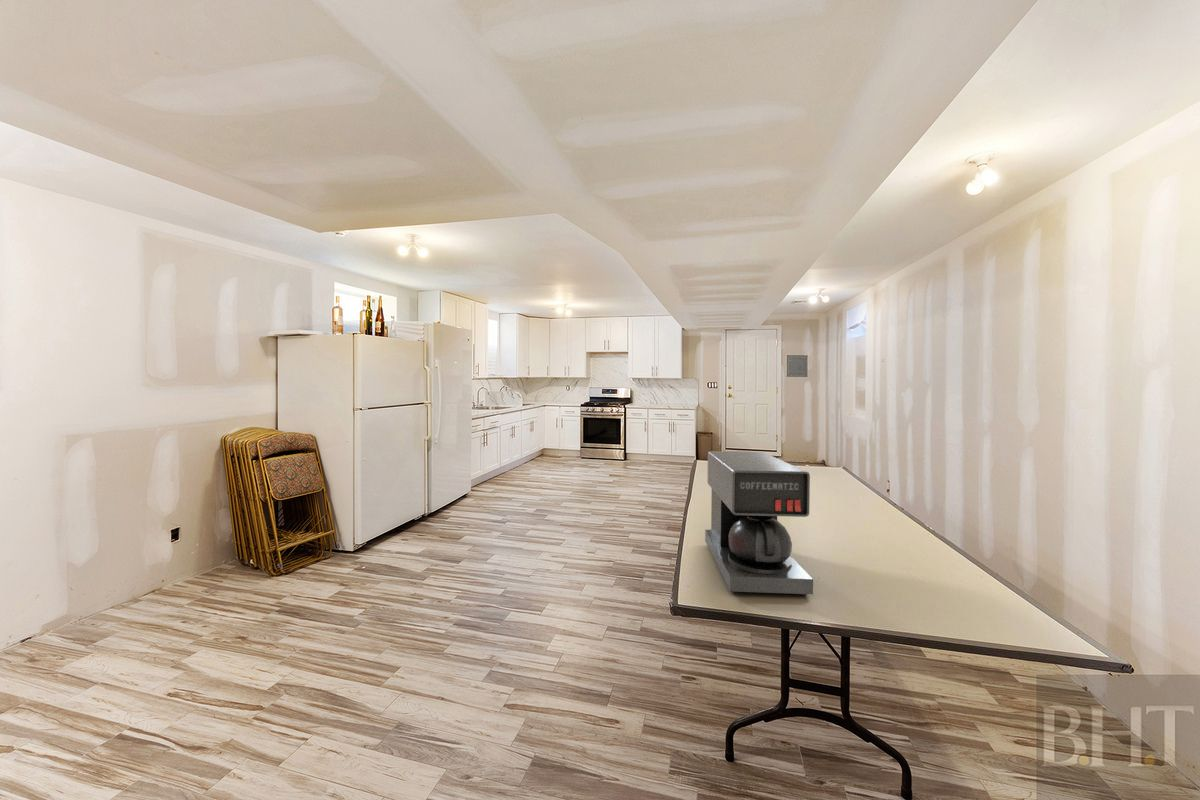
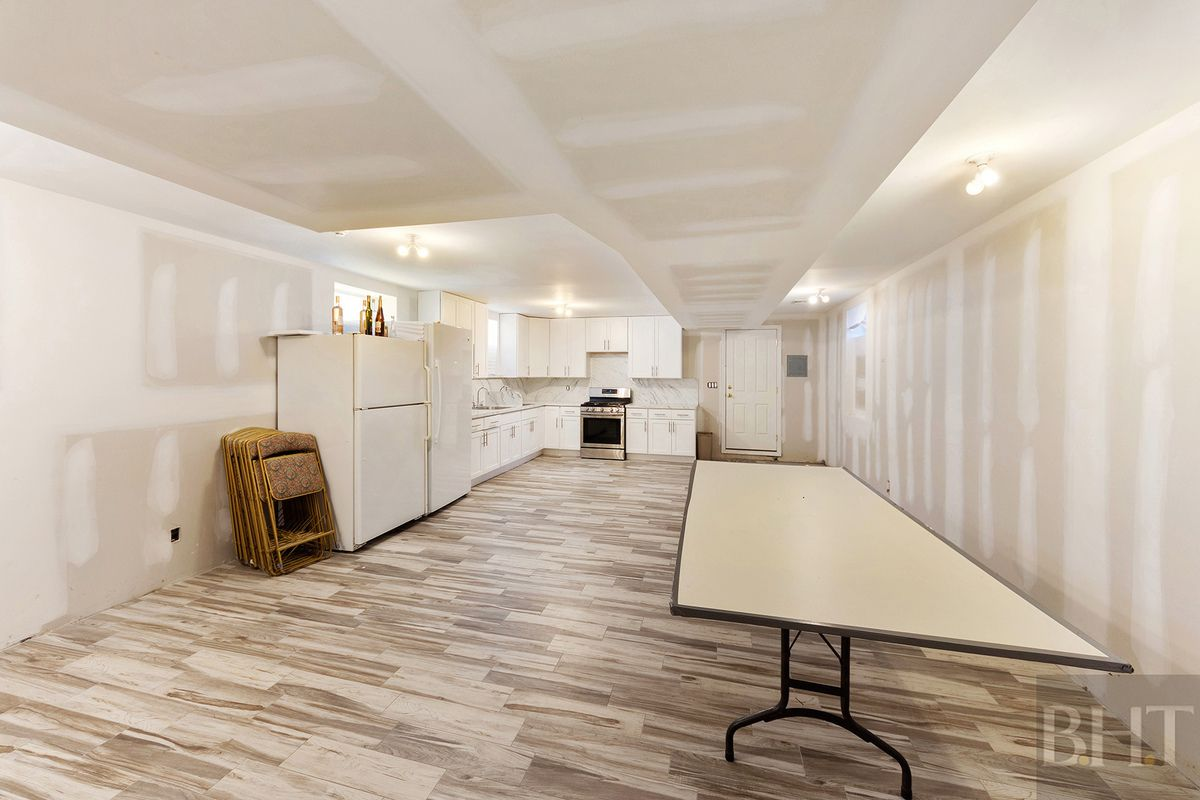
- coffee maker [704,450,814,596]
